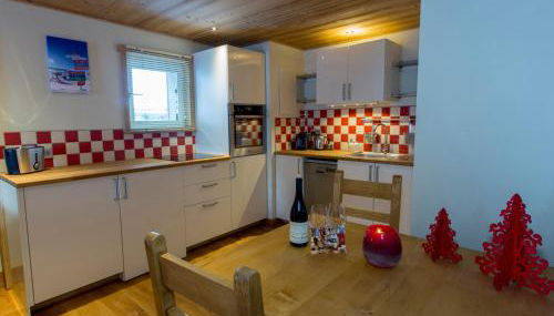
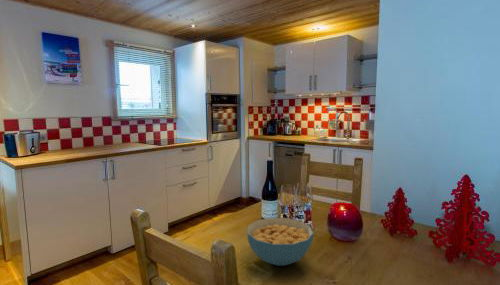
+ cereal bowl [246,217,315,267]
